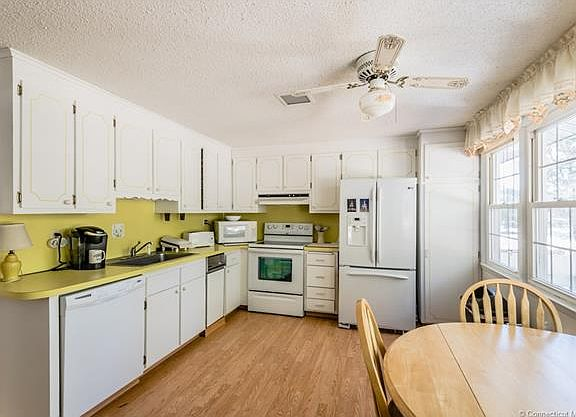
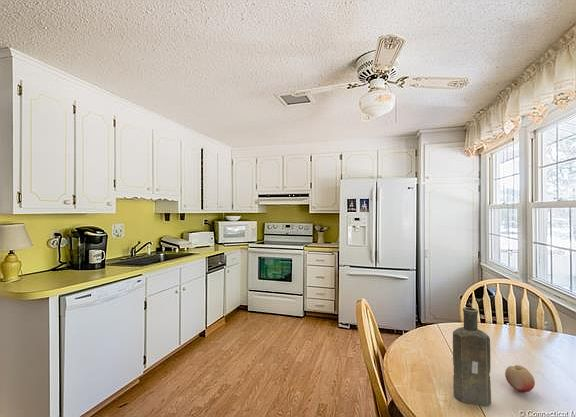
+ bottle [452,306,492,407]
+ fruit [504,364,536,393]
